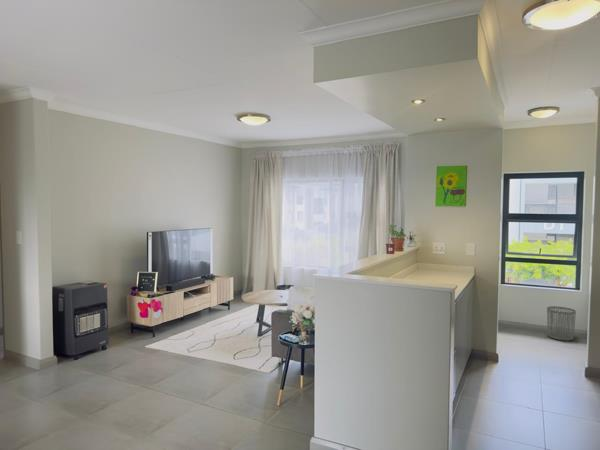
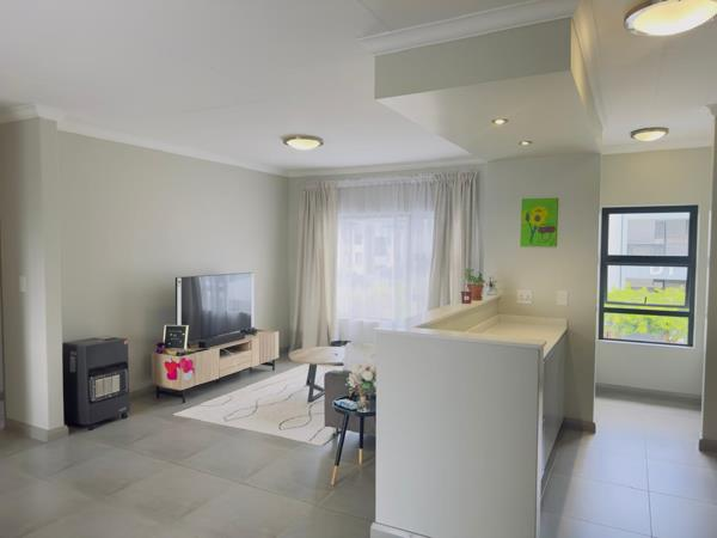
- waste bin [546,305,577,342]
